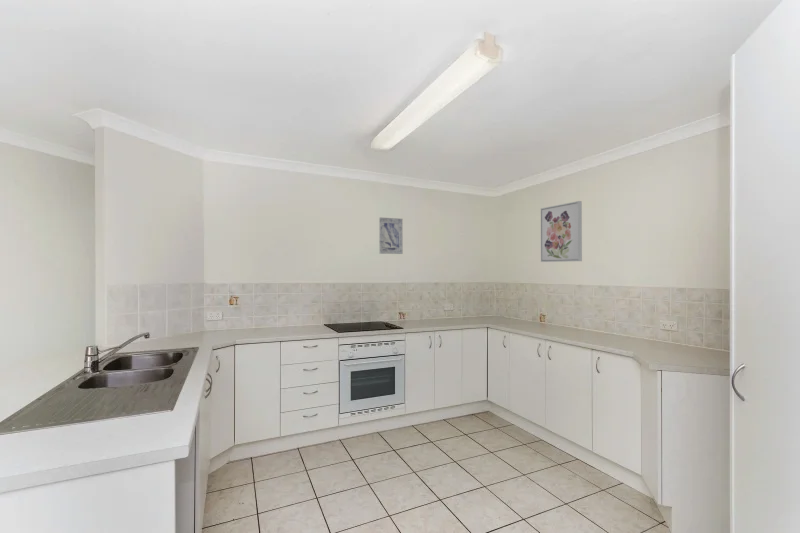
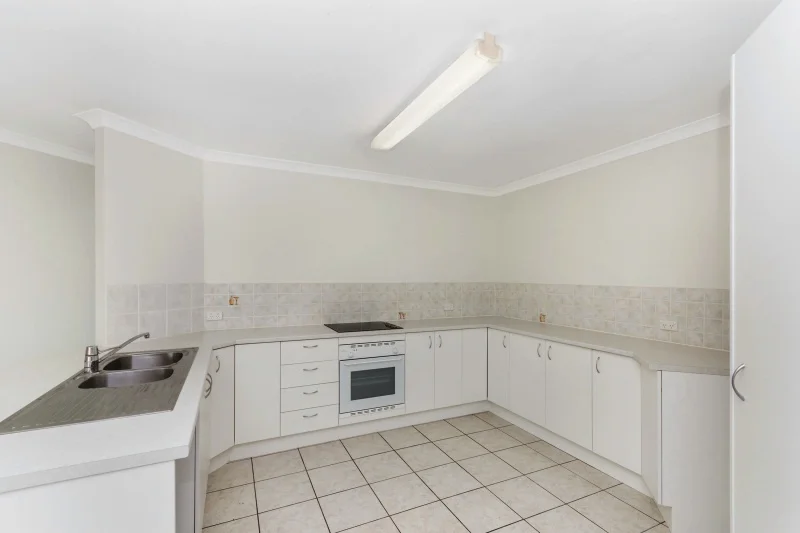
- wall art [378,216,404,255]
- wall art [540,200,583,263]
